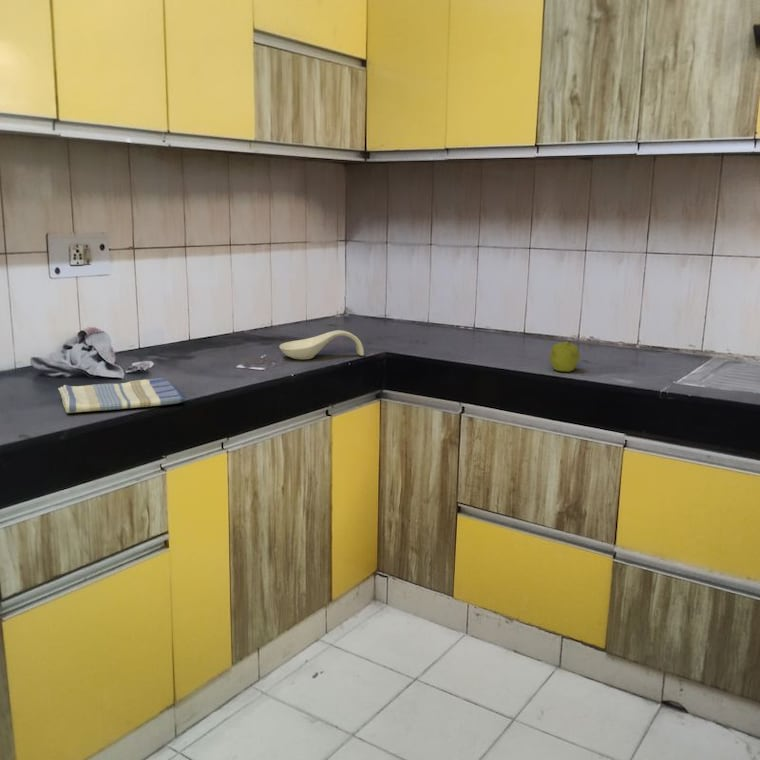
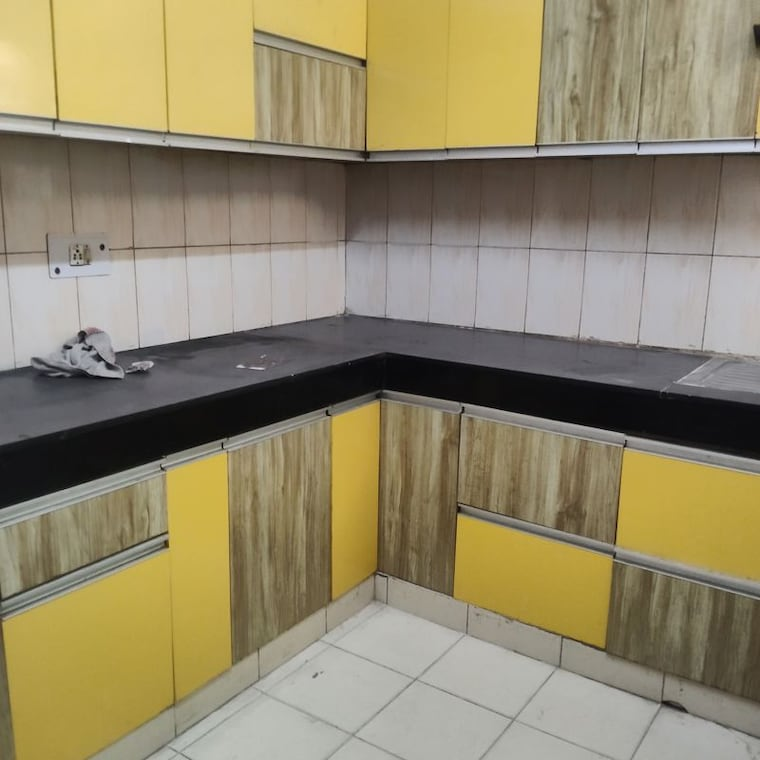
- dish towel [57,377,185,414]
- spoon rest [278,329,365,360]
- fruit [549,340,580,373]
